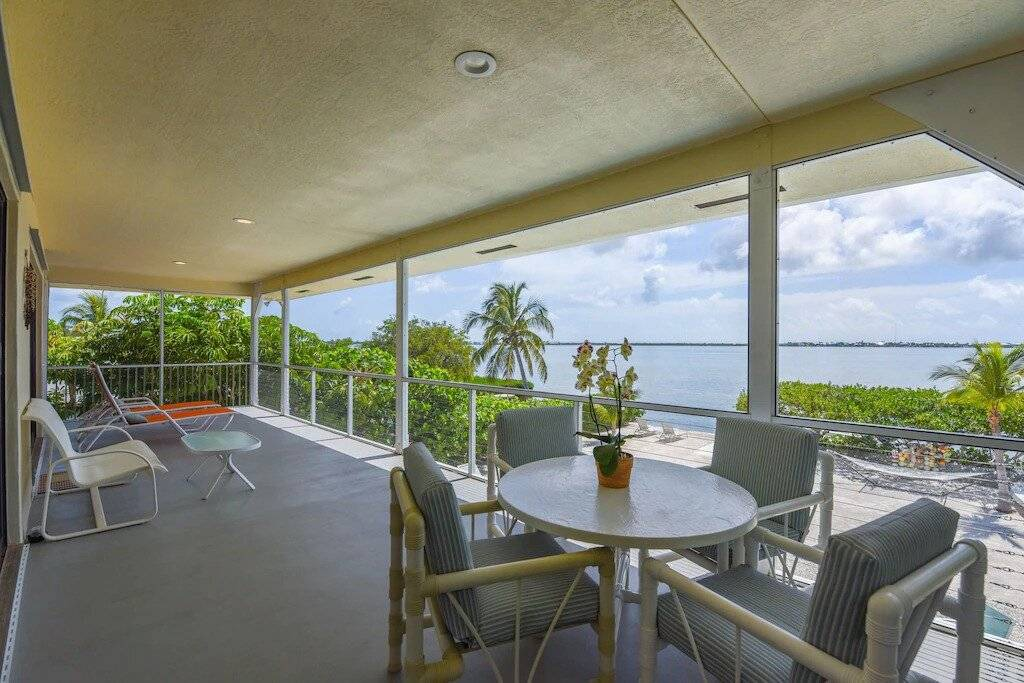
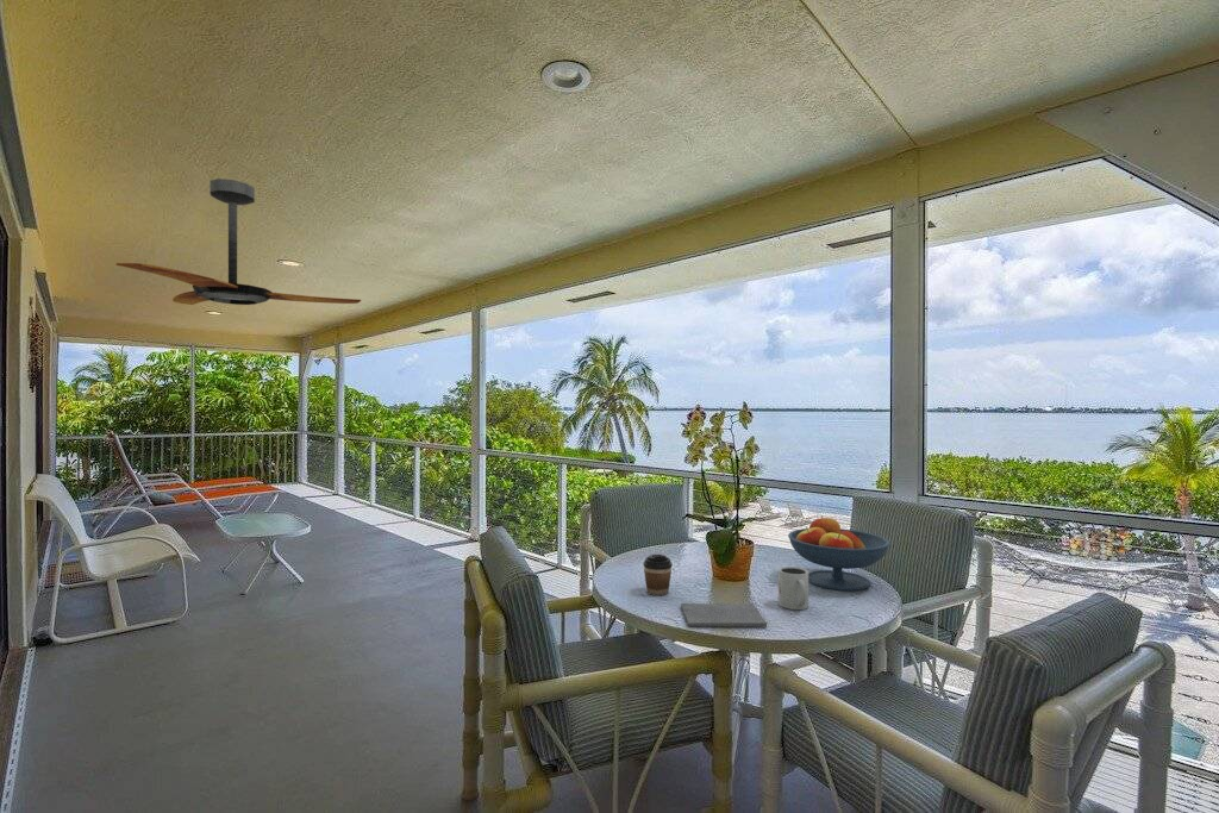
+ coffee cup [642,554,674,596]
+ ceiling fan [115,177,362,306]
+ notepad [680,602,768,628]
+ mug [777,565,809,611]
+ fruit bowl [787,514,890,592]
